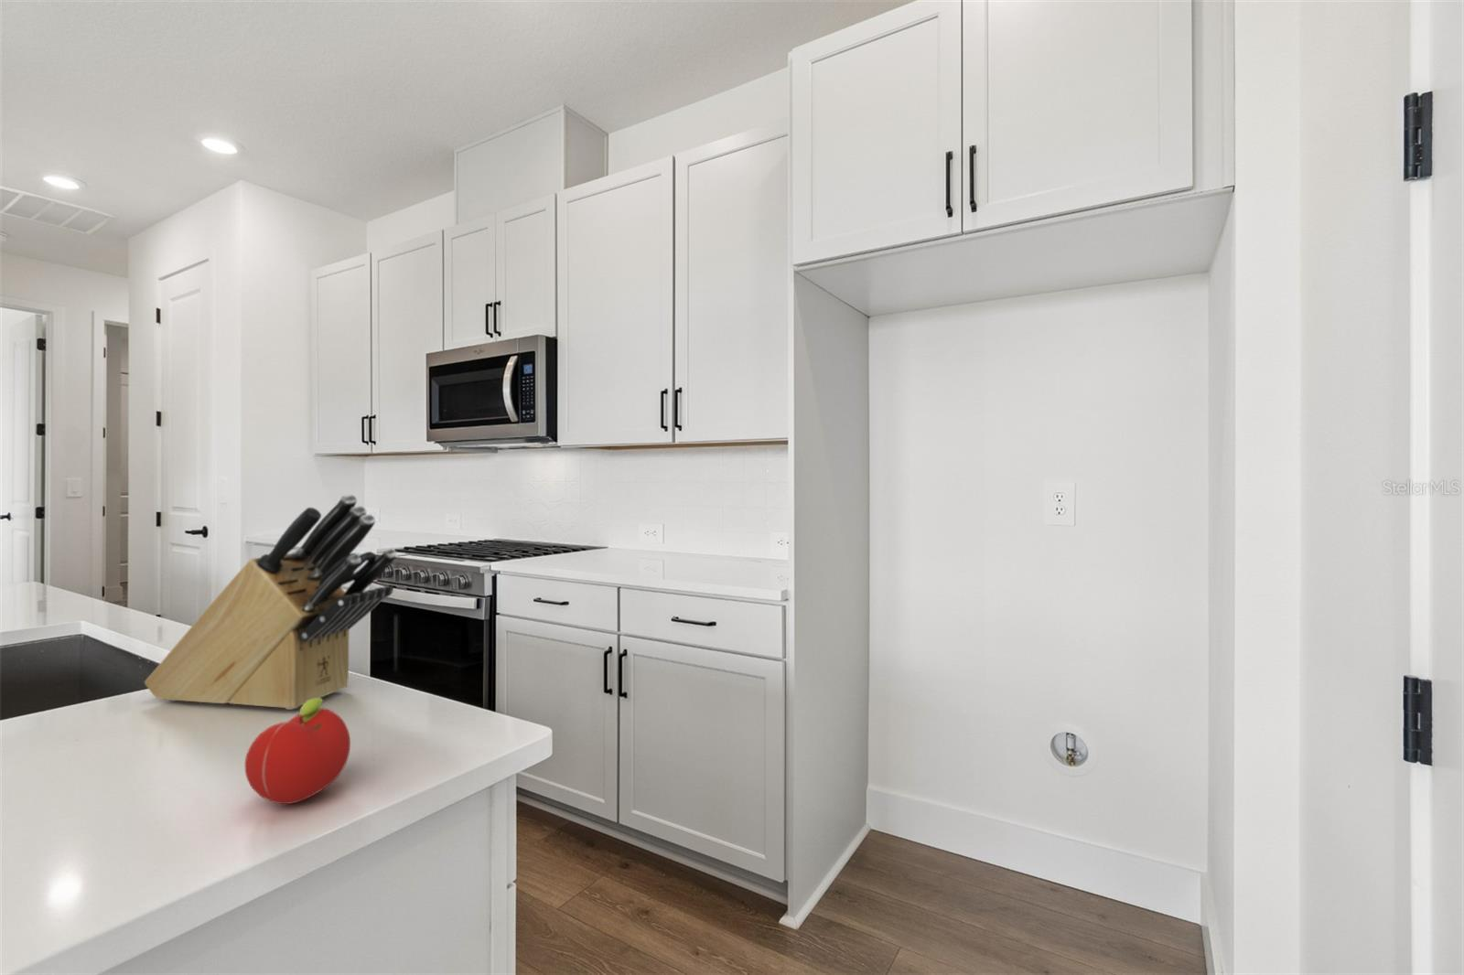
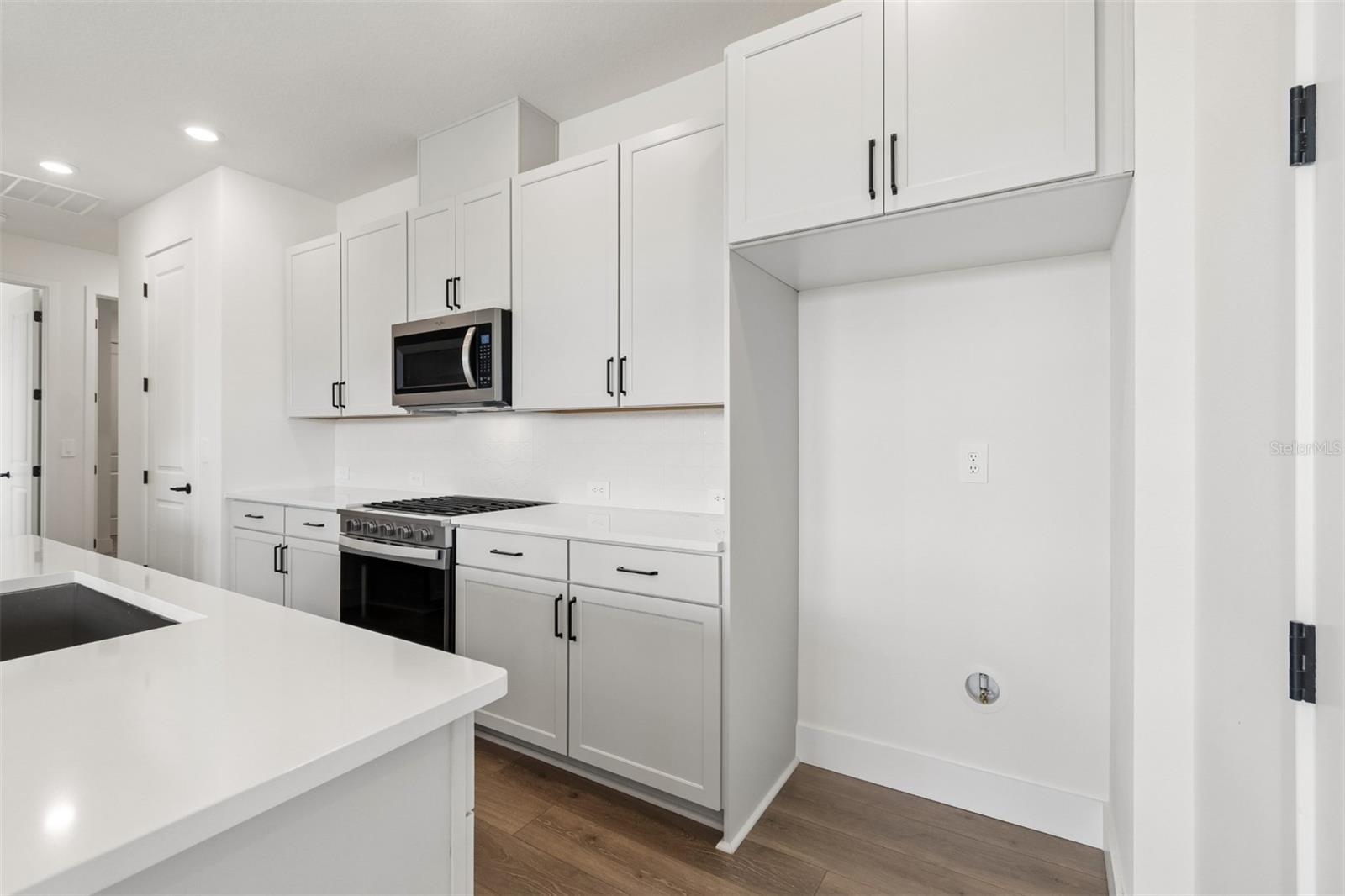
- fruit [244,698,352,805]
- knife block [144,493,397,711]
